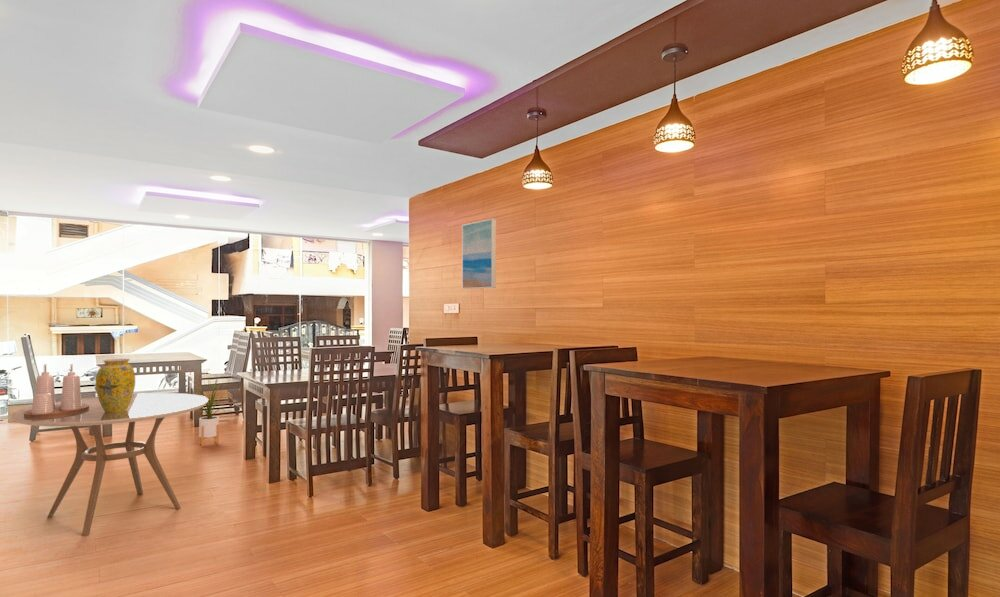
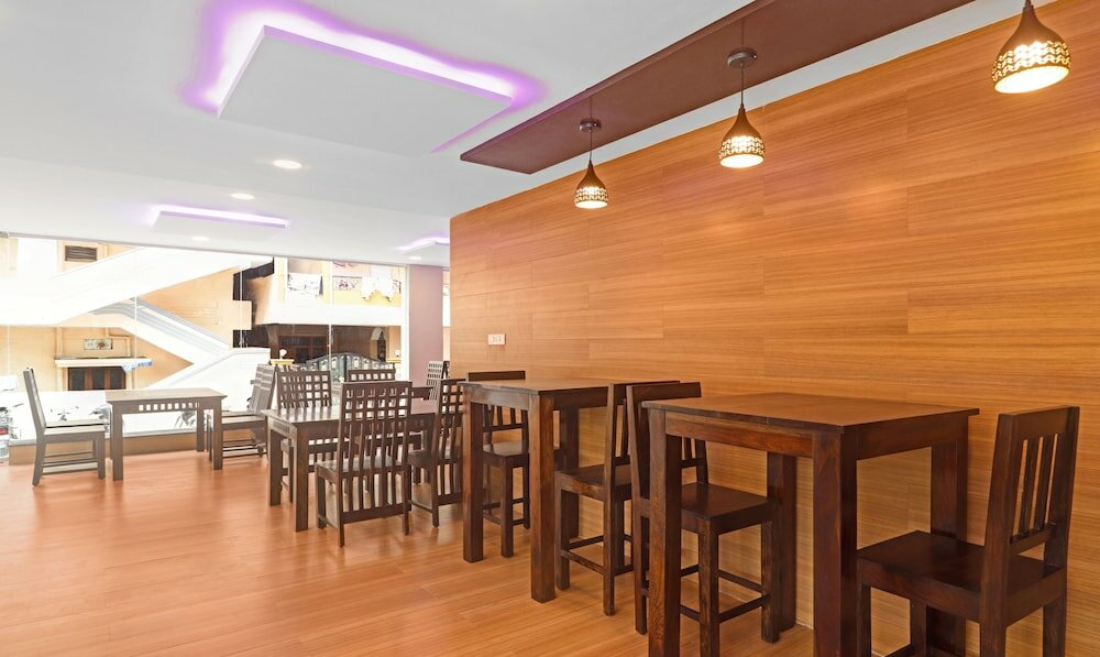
- wall art [461,218,497,290]
- dining table [10,392,209,537]
- vase [94,358,136,412]
- condiment set [24,363,89,417]
- house plant [189,376,229,447]
